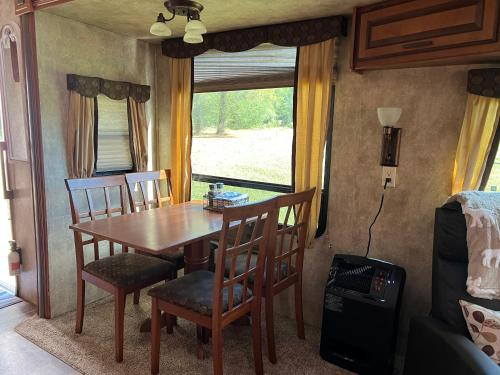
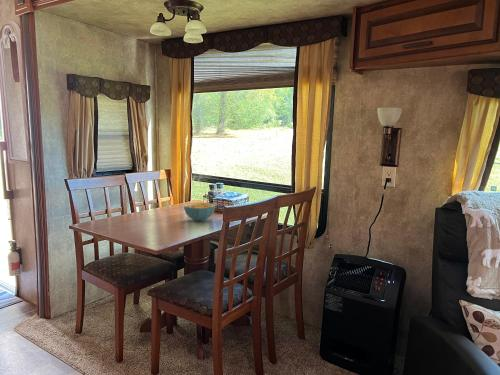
+ cereal bowl [183,201,216,222]
